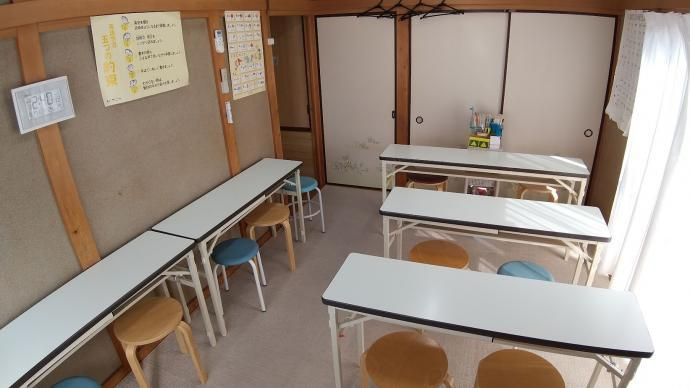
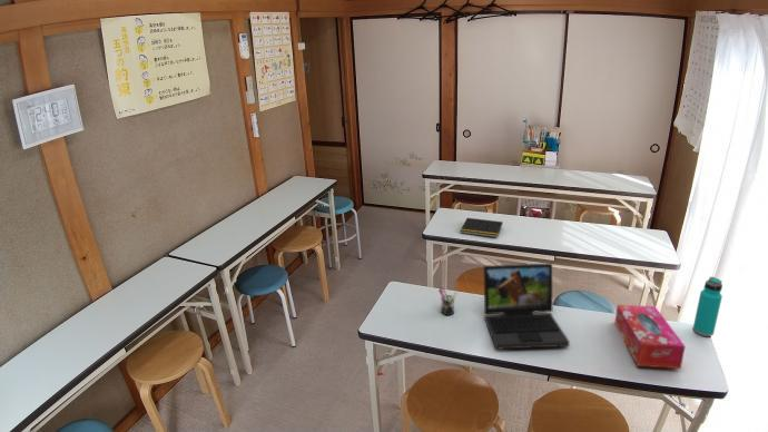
+ notepad [459,217,504,238]
+ pen holder [437,286,459,316]
+ water bottle [692,276,723,337]
+ laptop [482,263,571,351]
+ tissue box [614,304,687,370]
